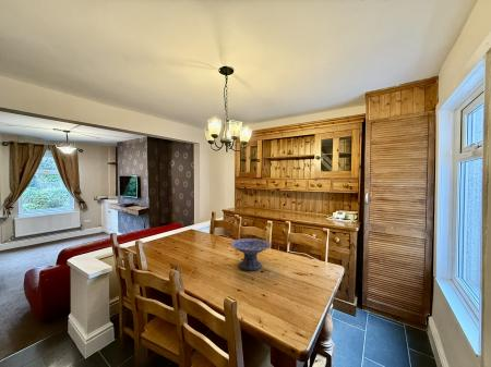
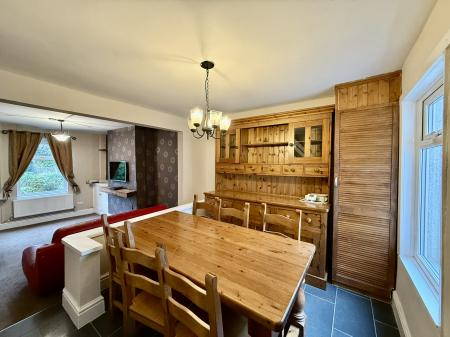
- decorative bowl [229,237,272,271]
